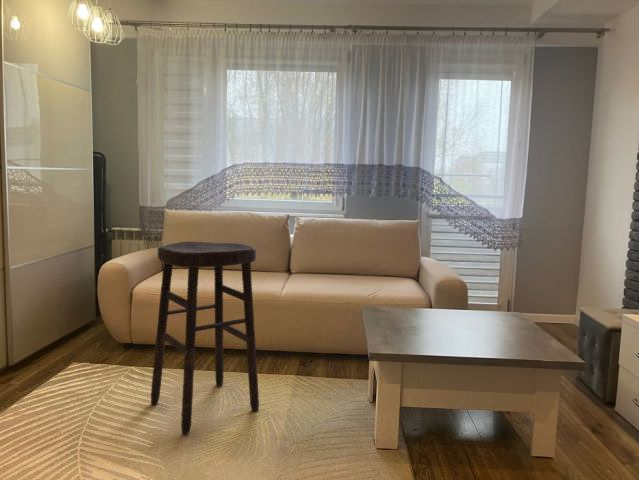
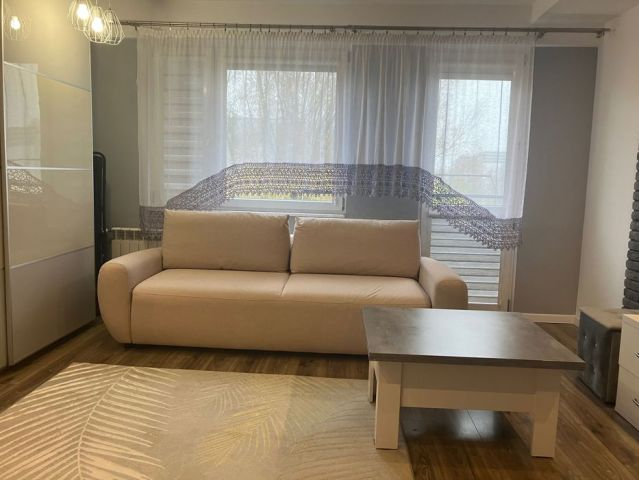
- stool [150,240,260,435]
